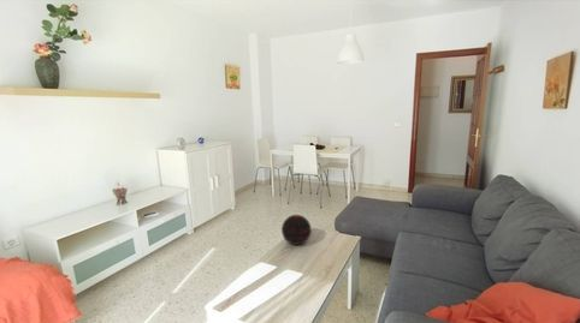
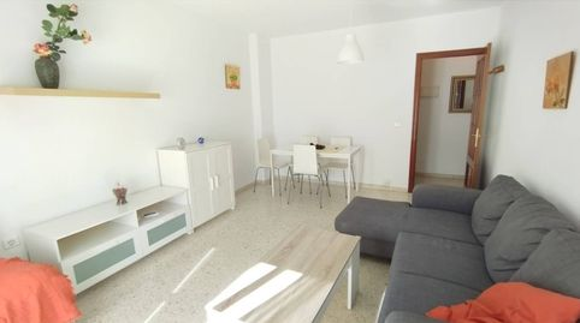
- decorative orb [280,214,313,246]
